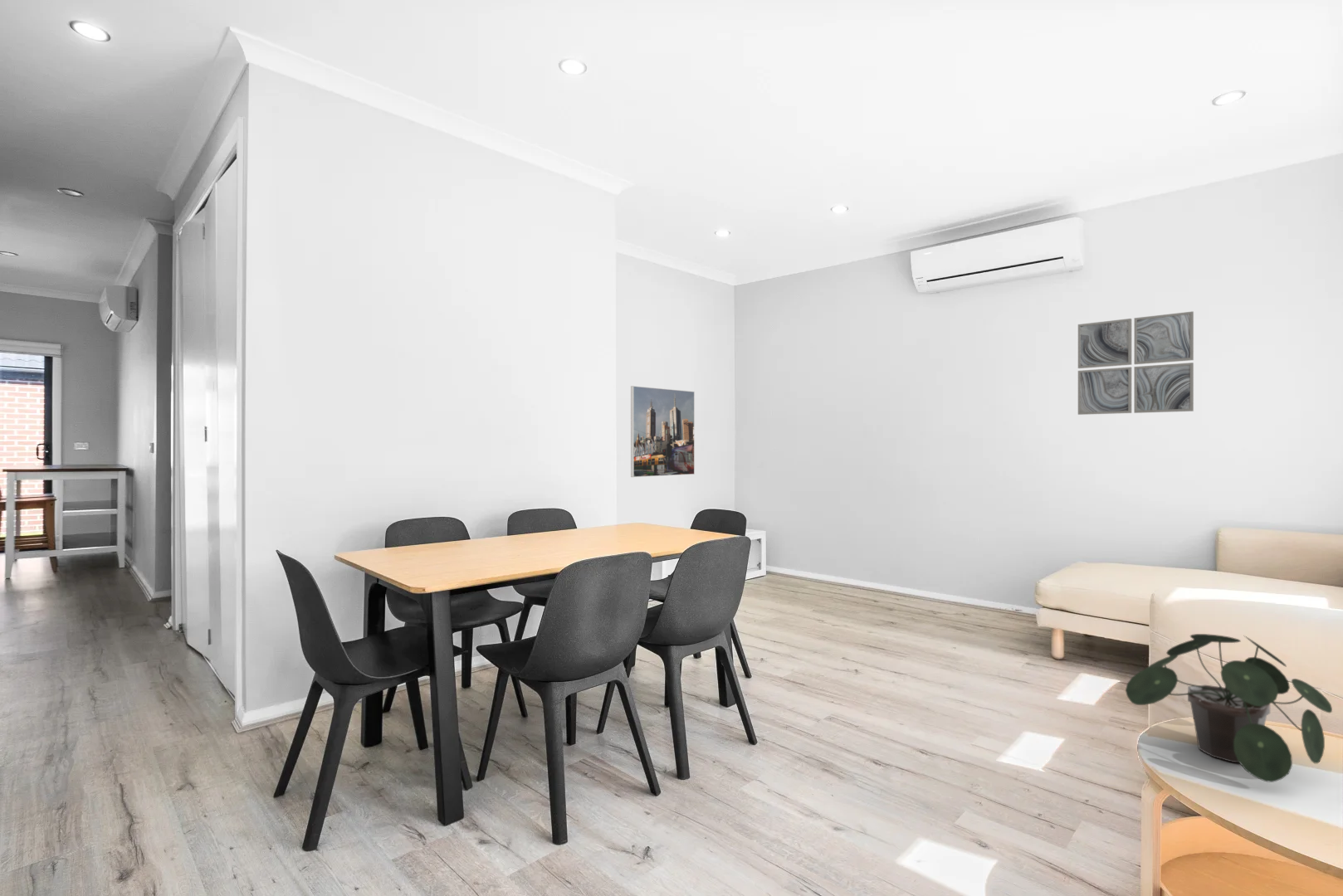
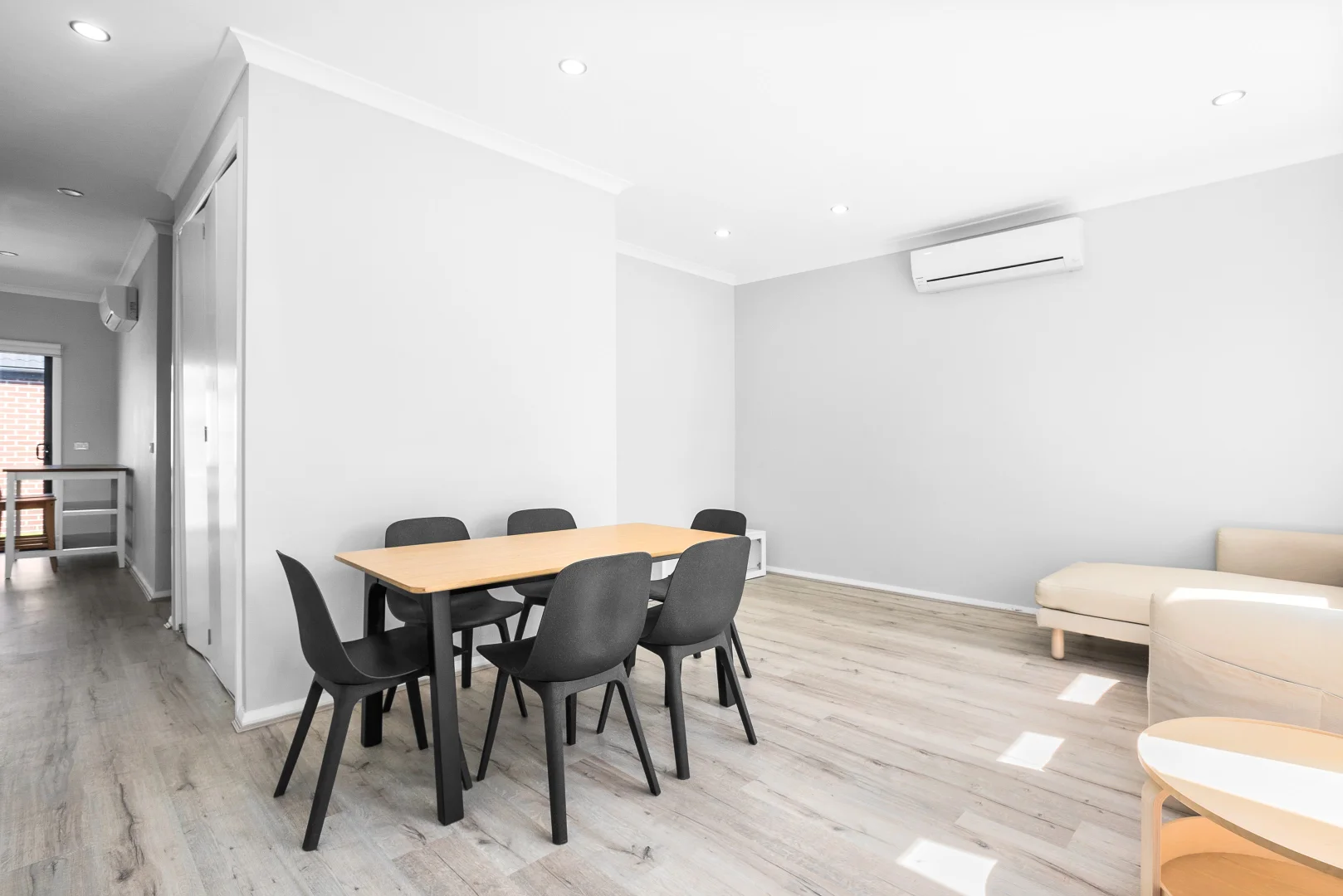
- wall art [1077,310,1194,416]
- potted plant [1125,633,1333,783]
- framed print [630,385,696,478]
